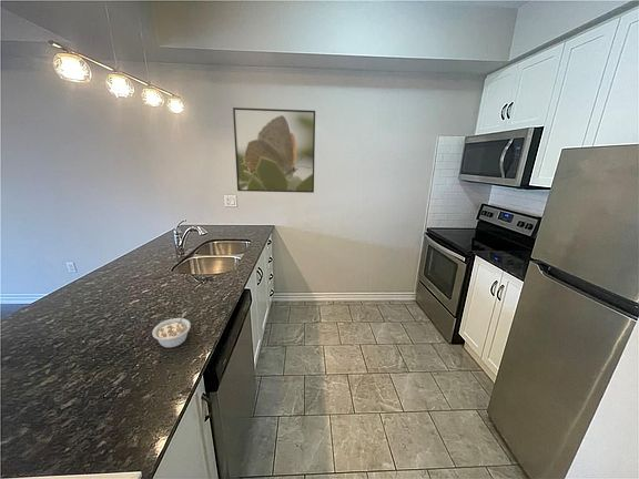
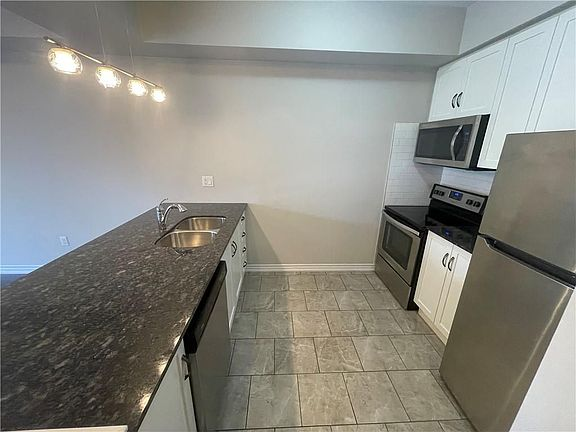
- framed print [232,106,316,194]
- legume [151,310,192,349]
